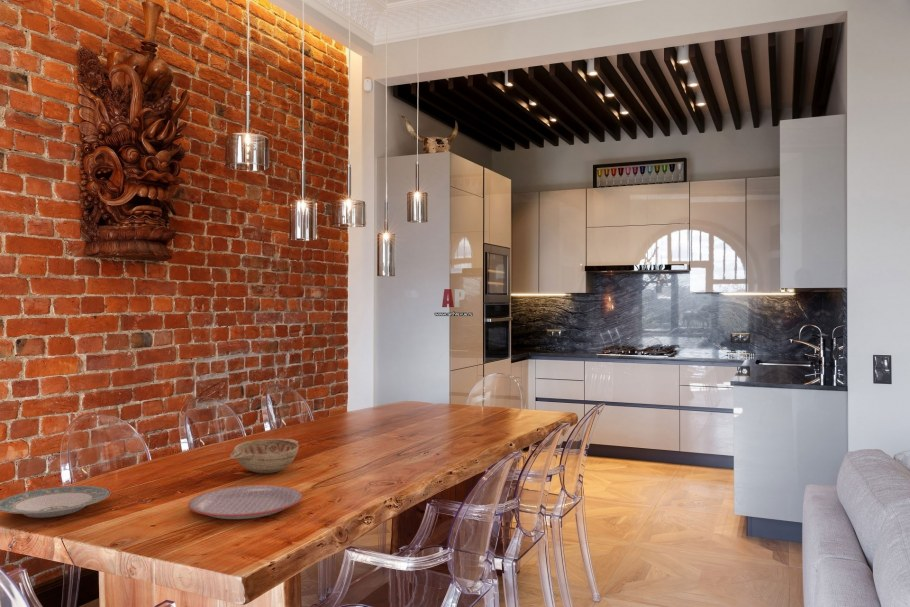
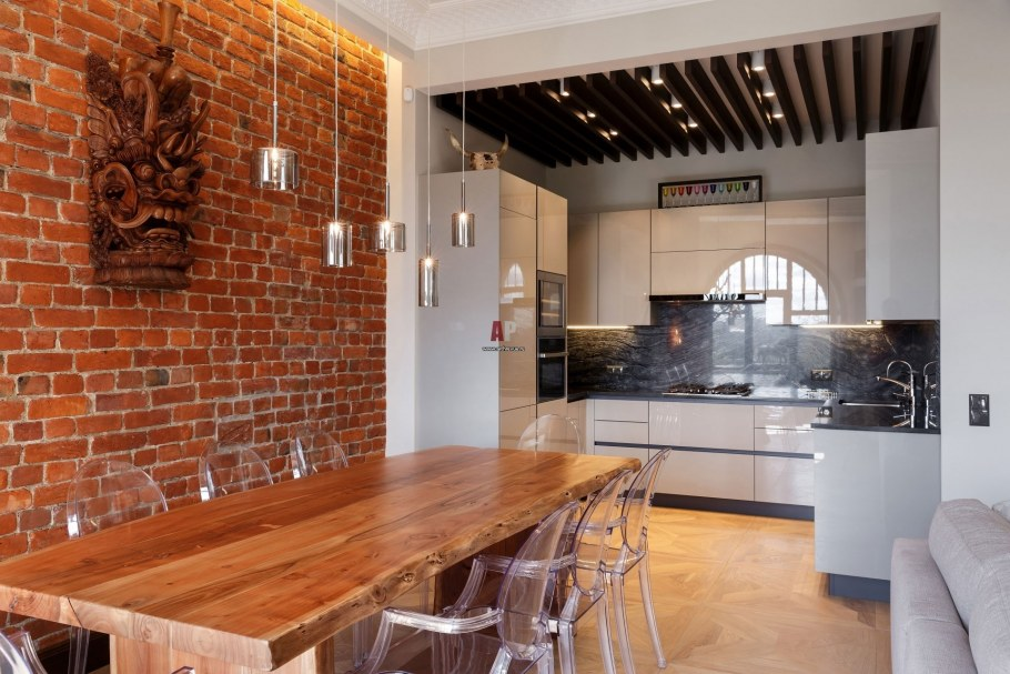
- decorative bowl [229,438,300,474]
- plate [0,485,111,519]
- plate [187,484,303,520]
